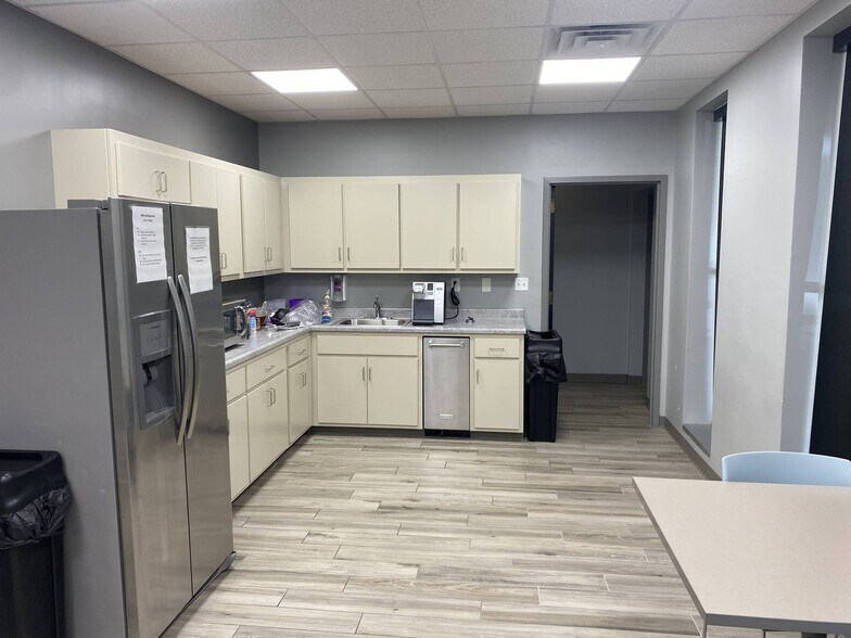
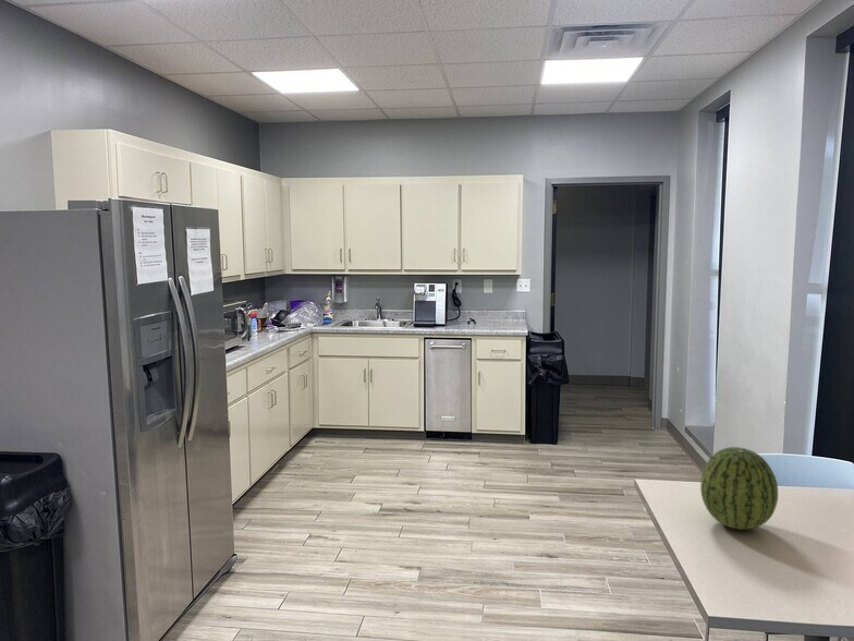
+ fruit [699,446,779,531]
